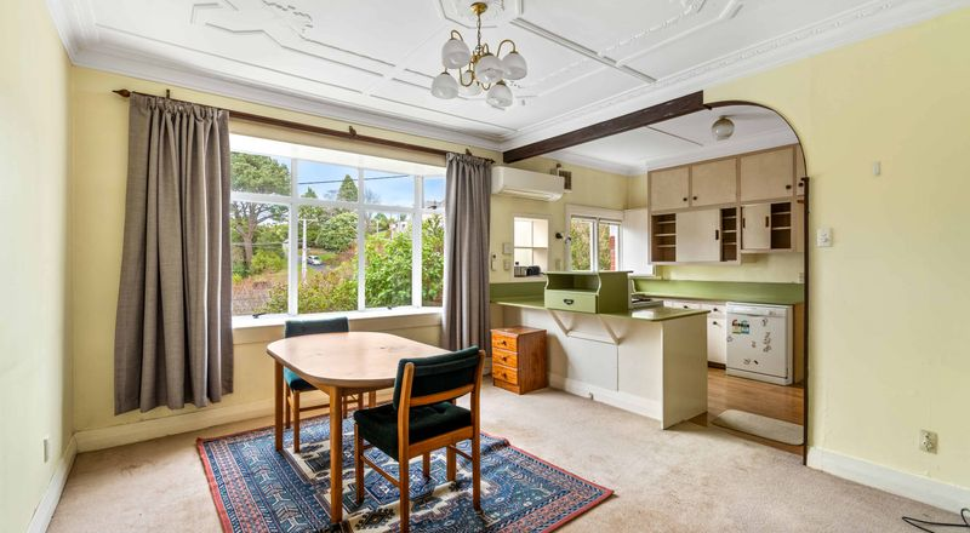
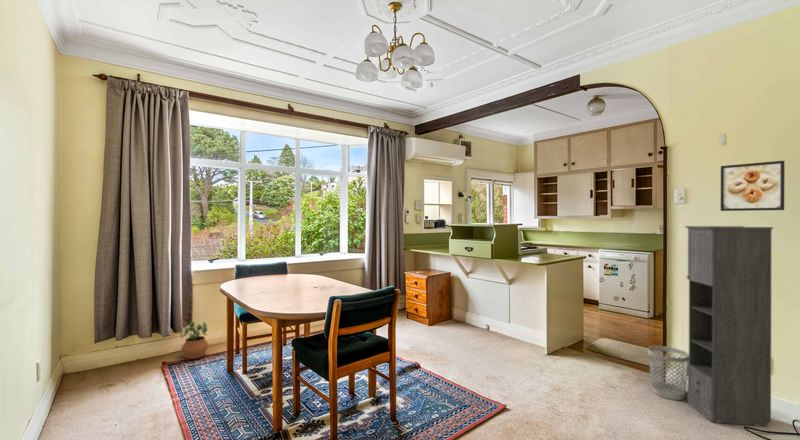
+ potted plant [180,321,210,360]
+ wastebasket [647,345,689,401]
+ storage cabinet [683,225,775,427]
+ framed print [720,160,786,212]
